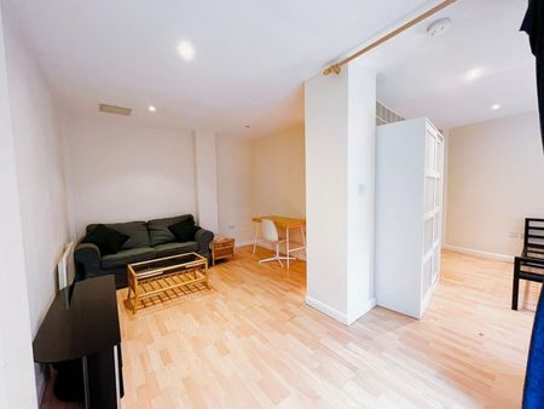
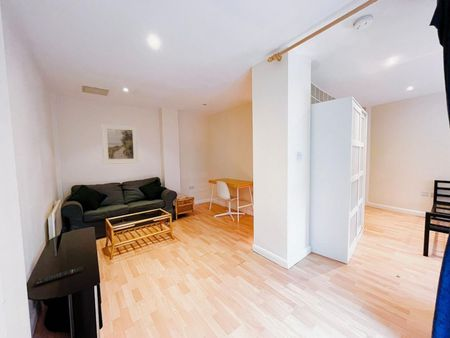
+ remote control [34,265,84,286]
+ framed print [100,122,140,165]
